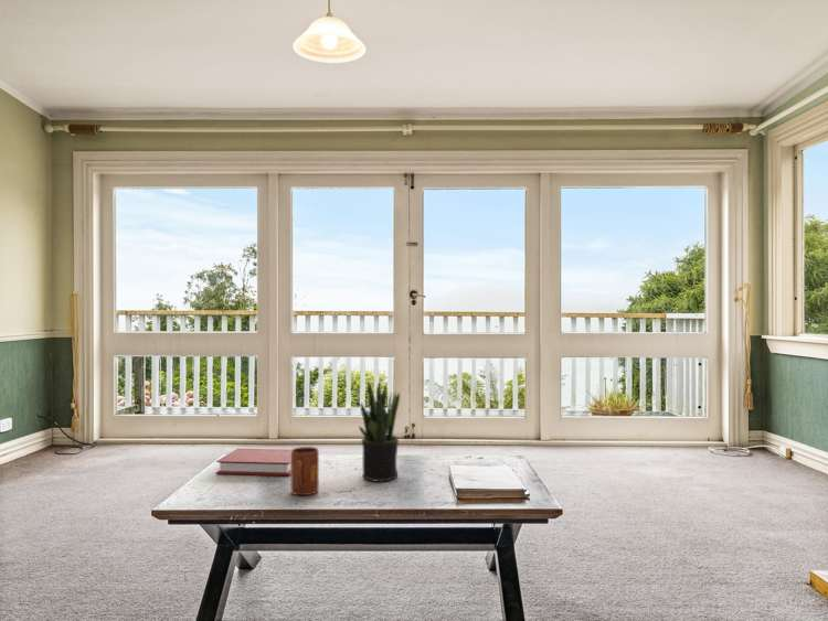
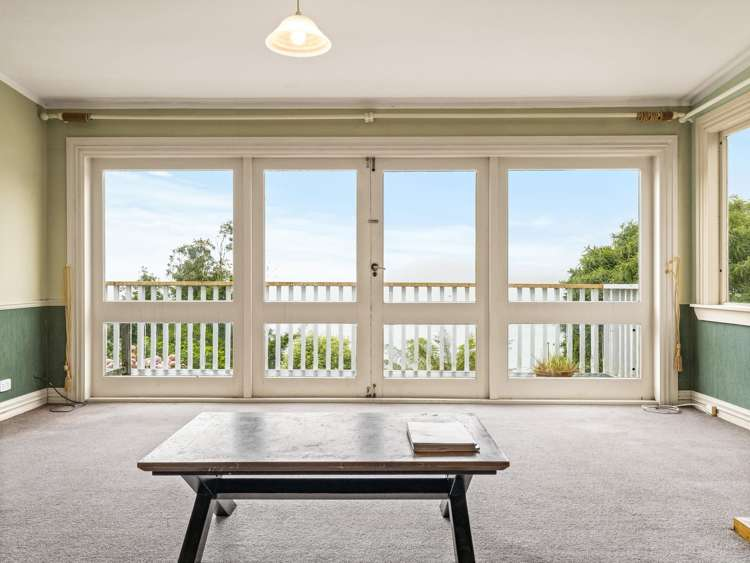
- mug [289,446,320,496]
- potted plant [358,379,401,483]
- book [215,448,291,477]
